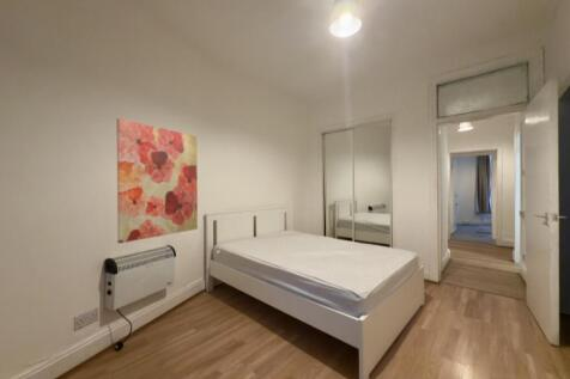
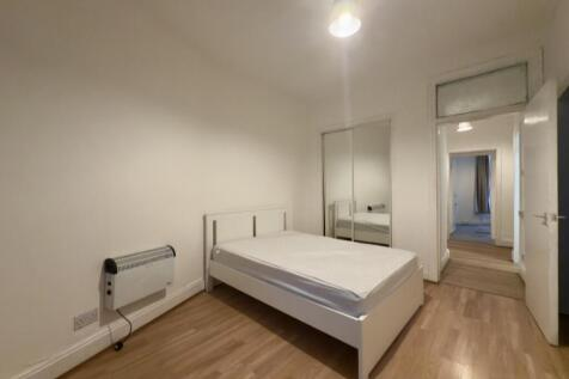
- wall art [116,117,199,245]
